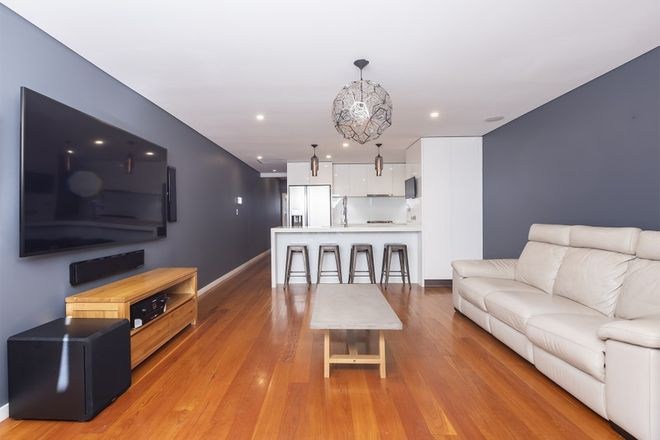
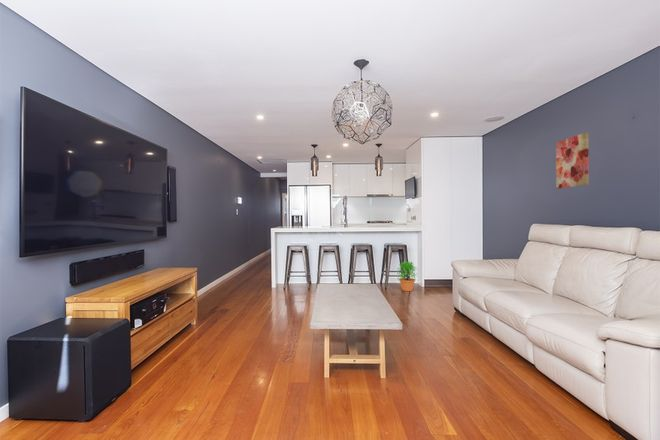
+ wall art [555,131,590,190]
+ potted plant [396,260,419,292]
